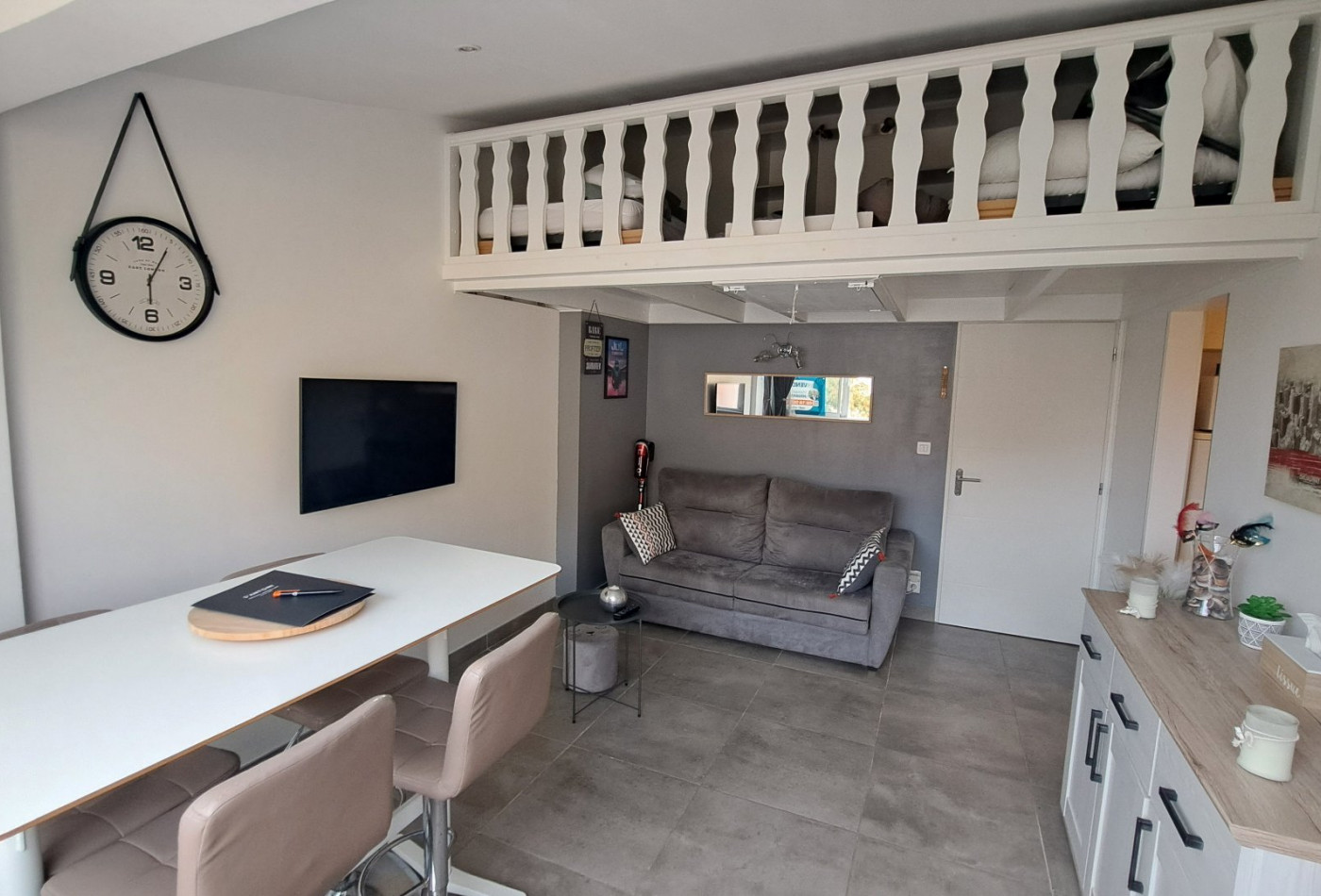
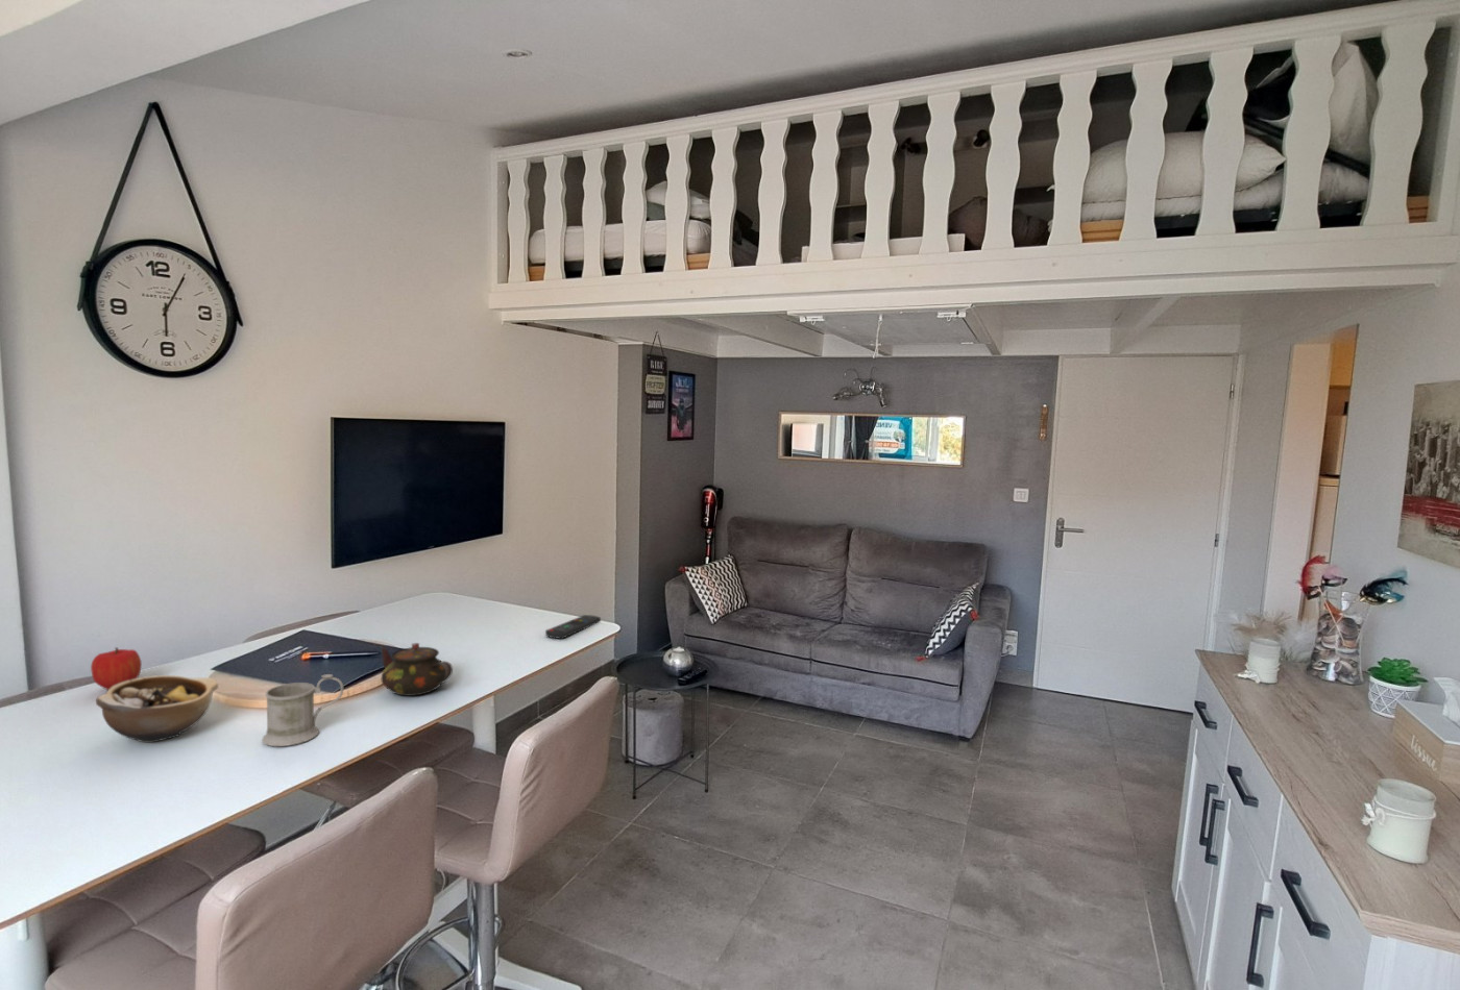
+ bowl [95,674,219,742]
+ mug [261,673,344,747]
+ teapot [379,642,453,697]
+ fruit [90,646,143,691]
+ remote control [545,614,601,640]
